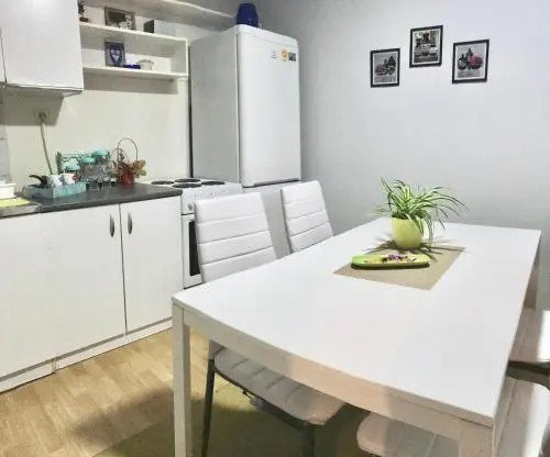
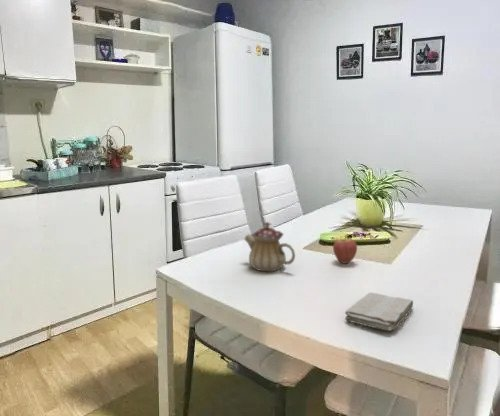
+ fruit [332,234,358,264]
+ teapot [243,221,296,272]
+ washcloth [344,291,414,331]
